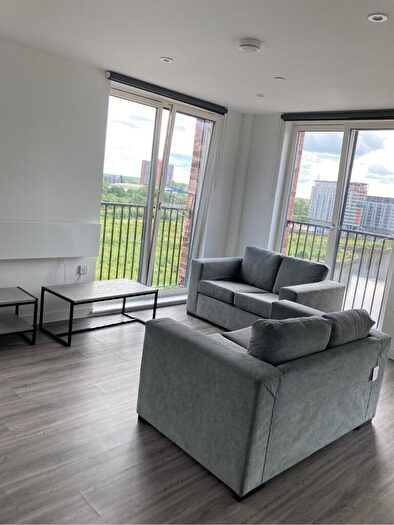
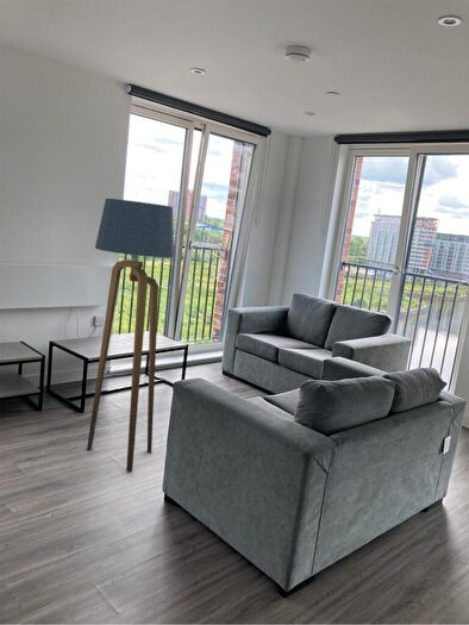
+ floor lamp [86,198,175,473]
